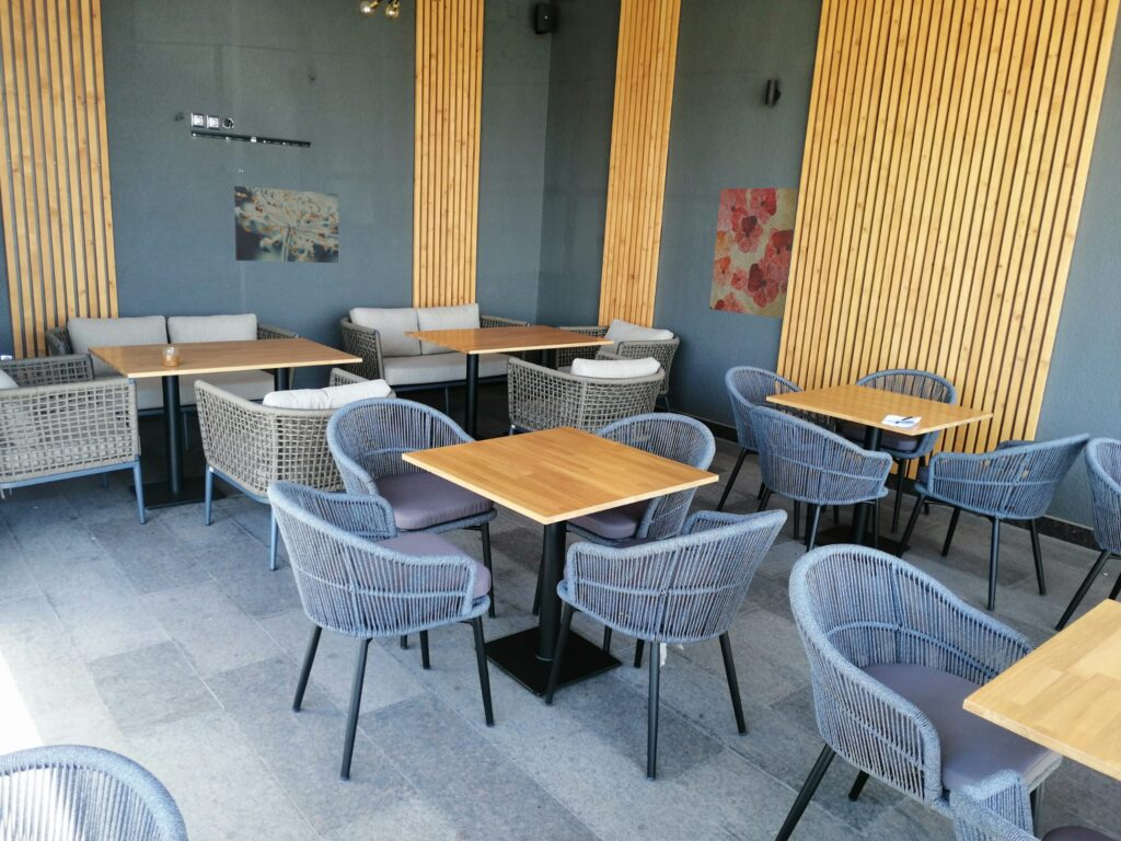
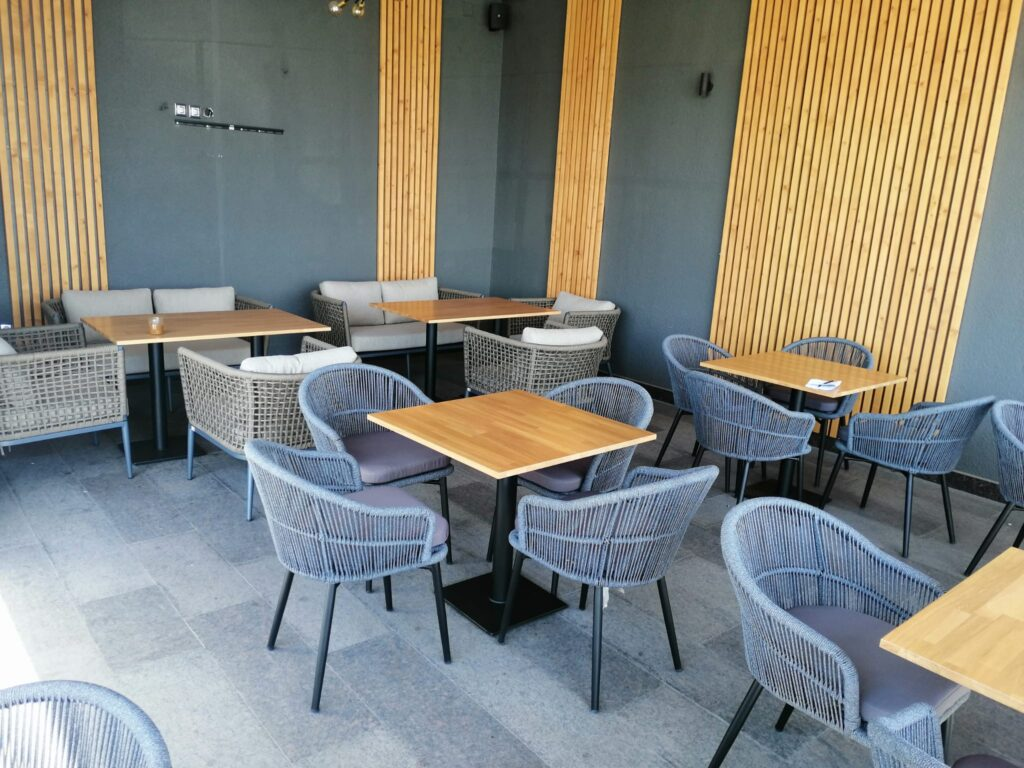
- wall art [708,187,799,320]
- wall art [233,185,339,264]
